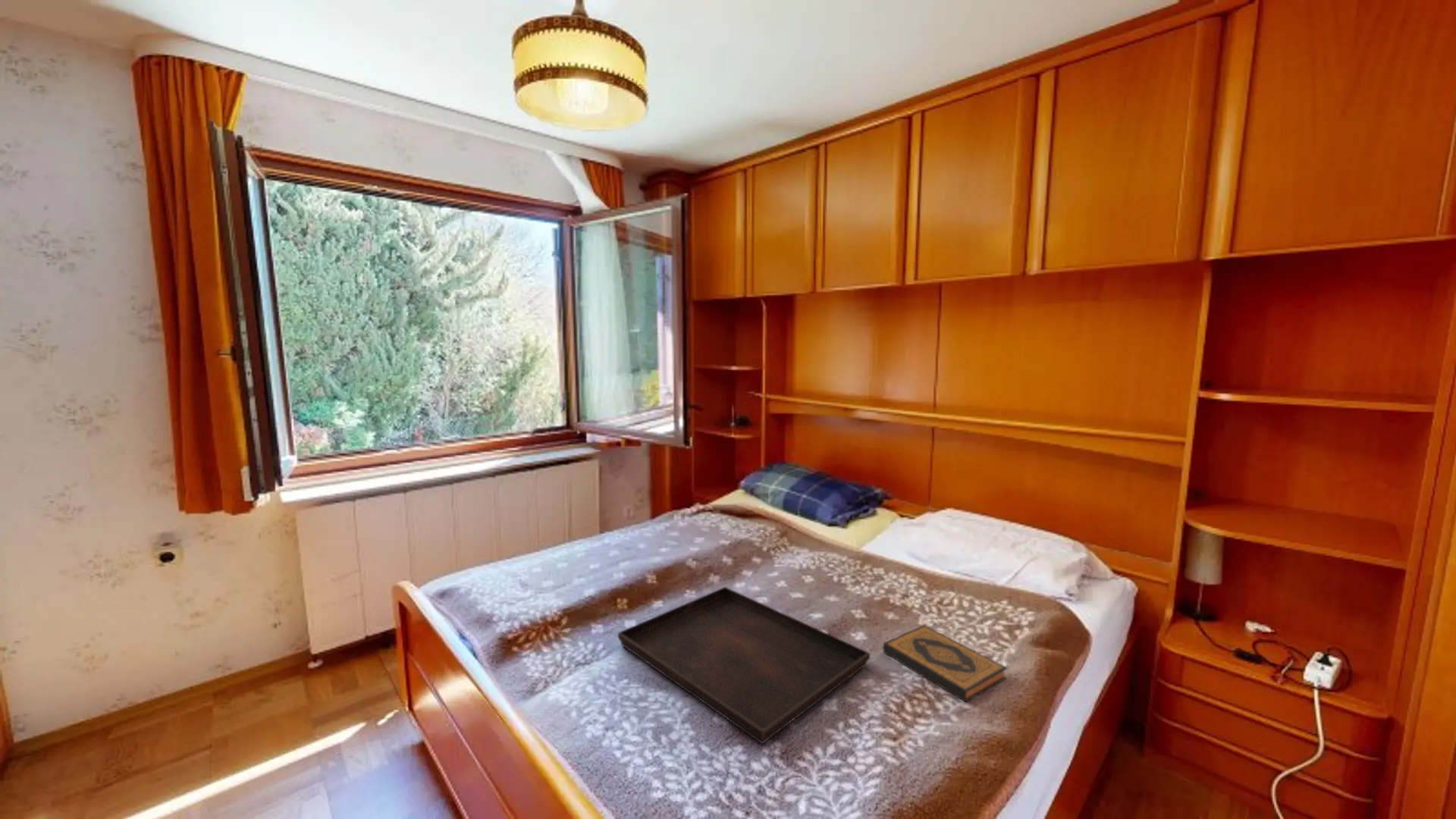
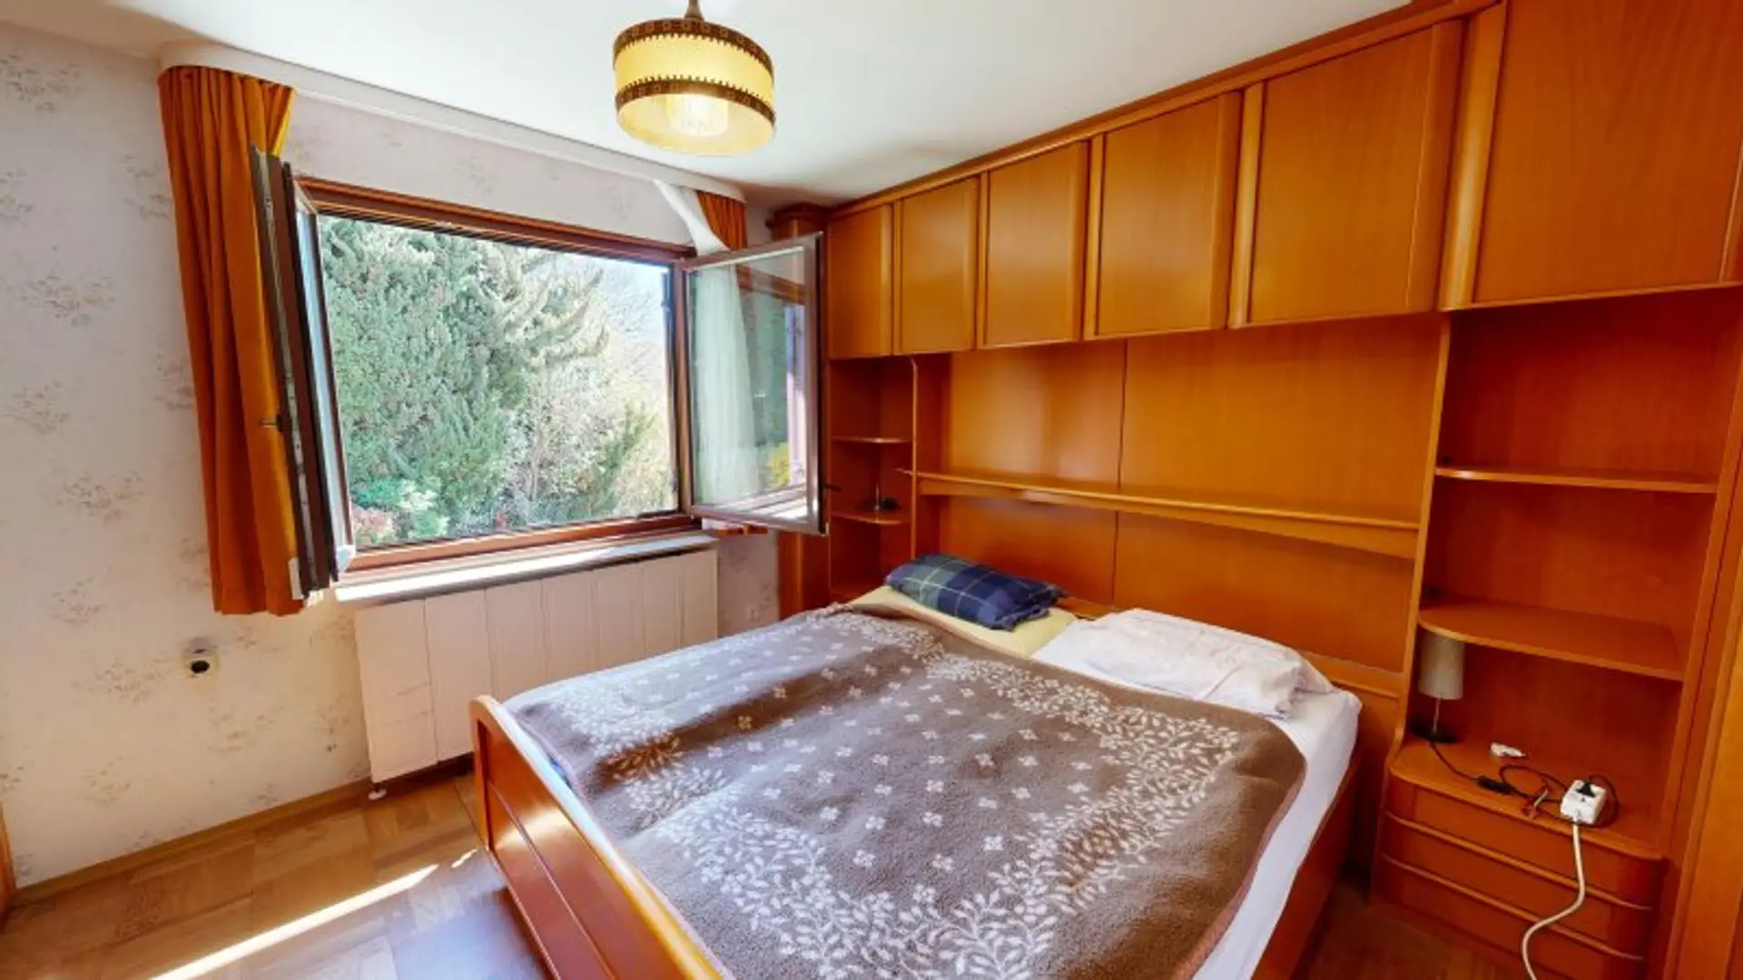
- serving tray [617,586,871,745]
- hardback book [882,624,1008,702]
